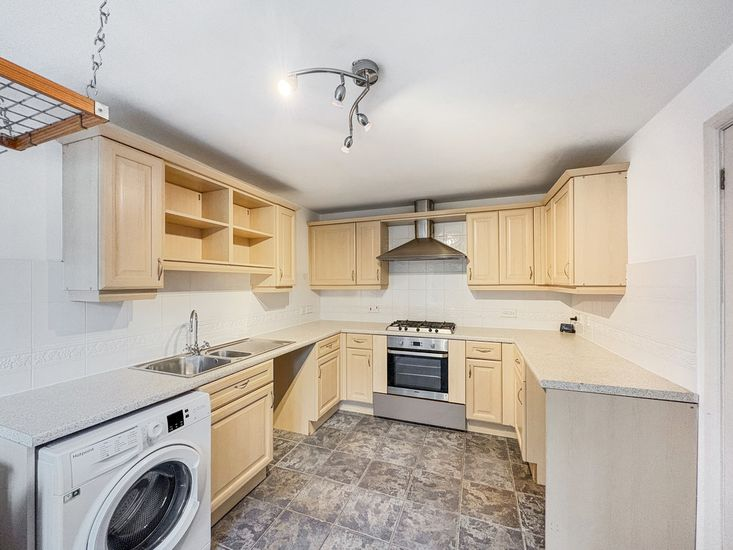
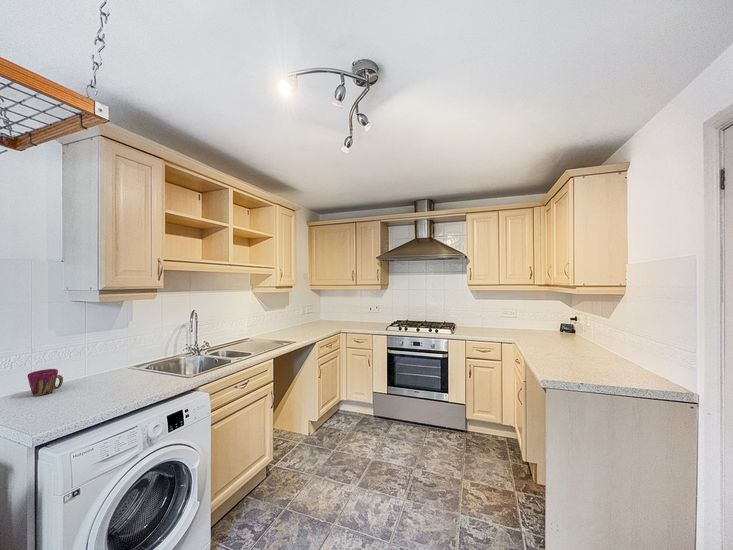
+ cup [27,368,64,397]
